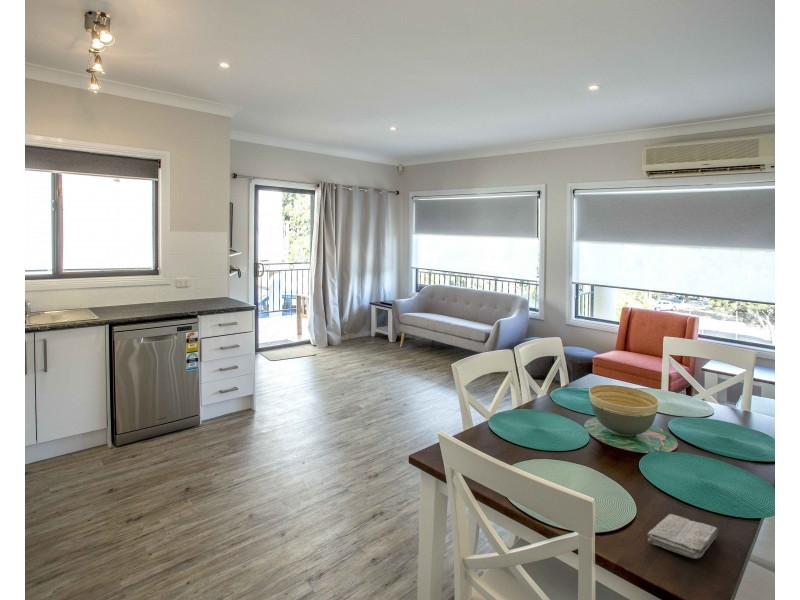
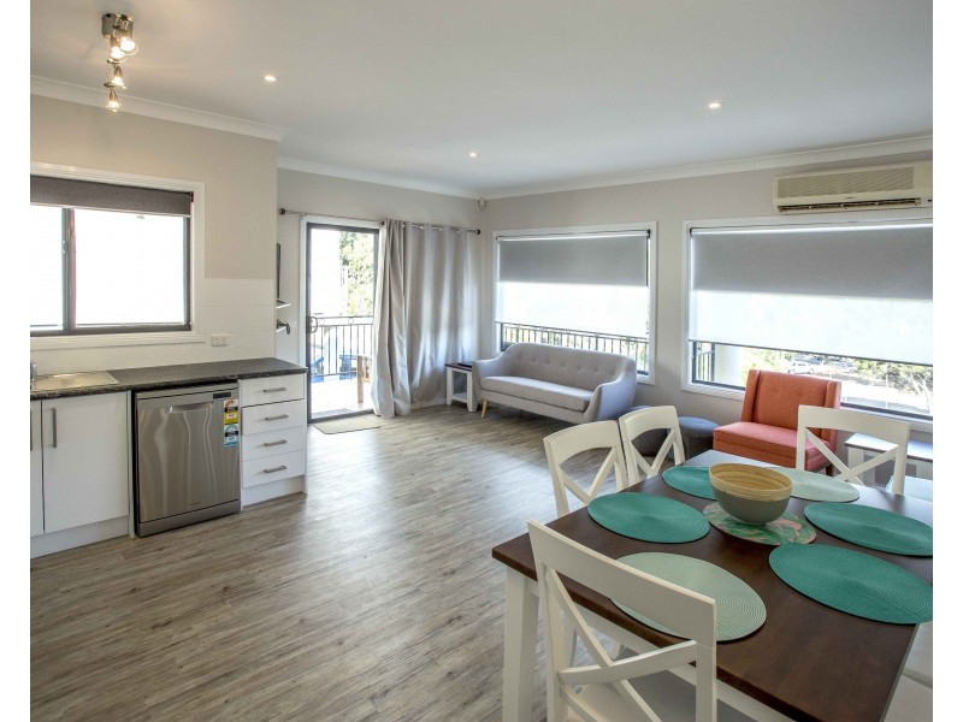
- washcloth [647,513,719,560]
